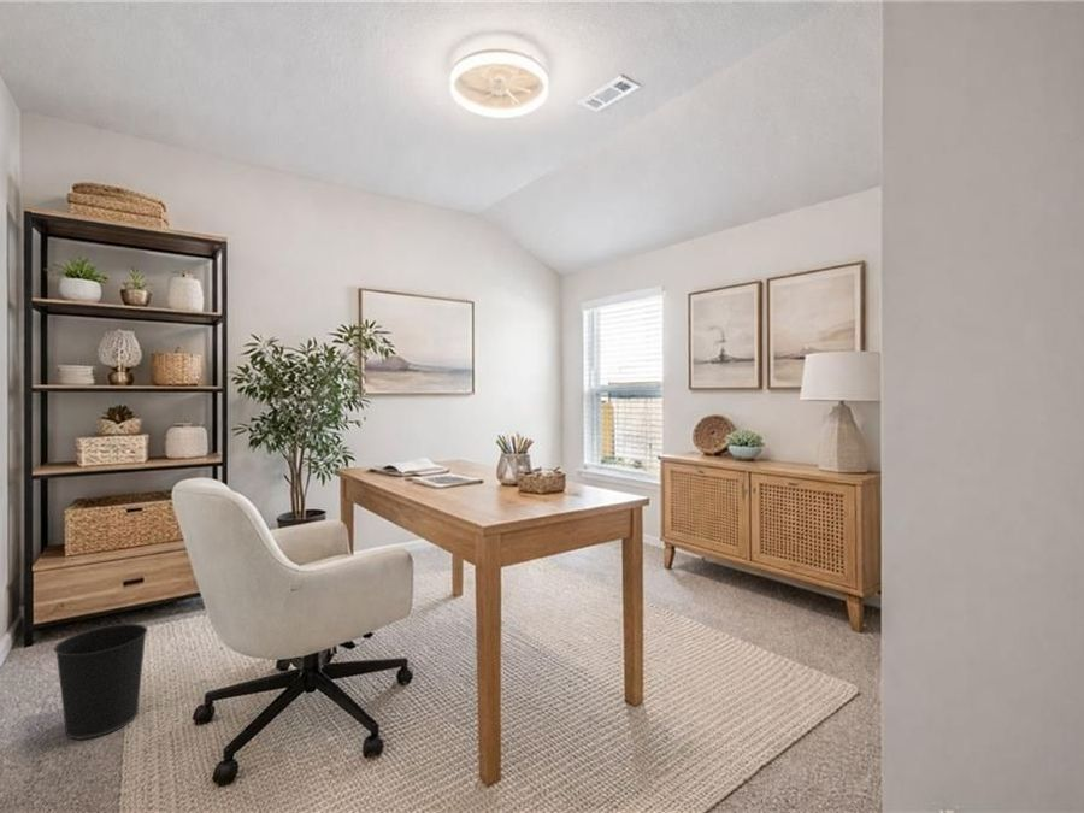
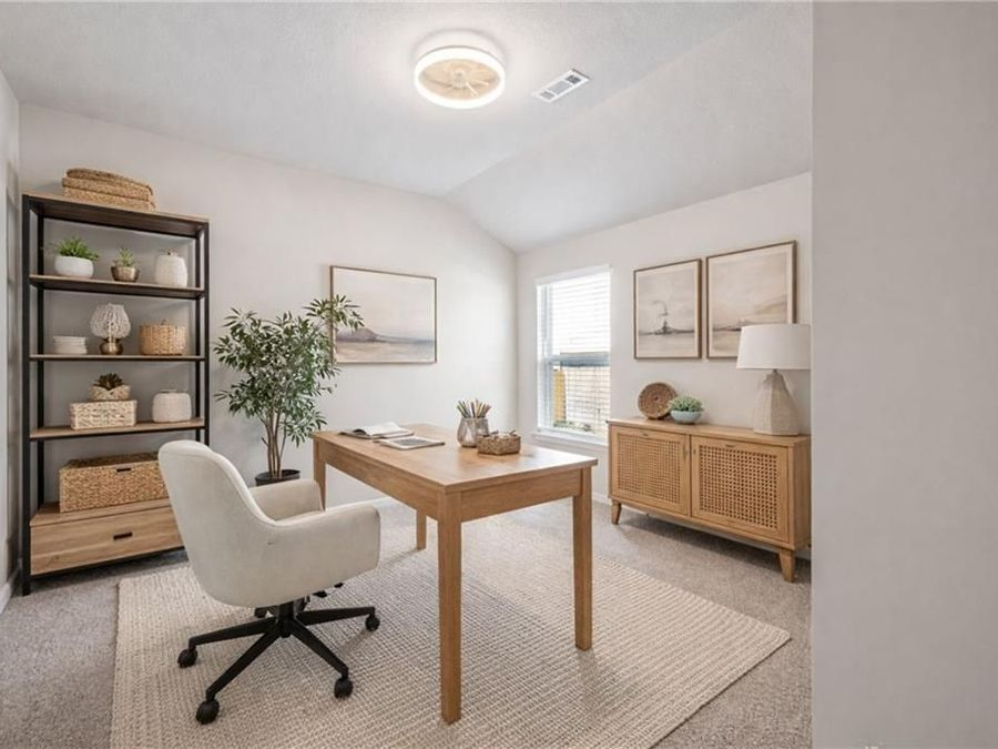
- wastebasket [53,623,149,741]
